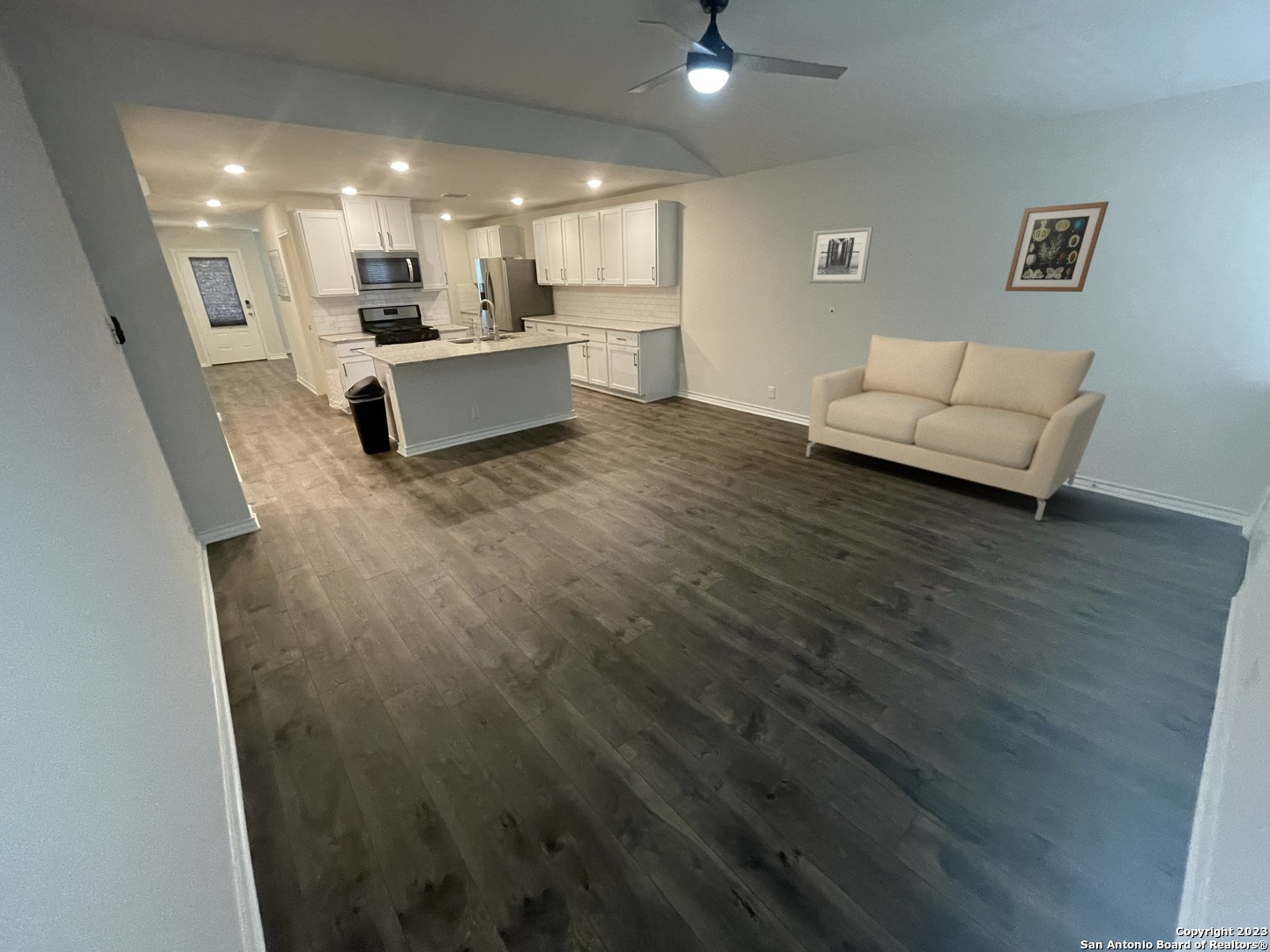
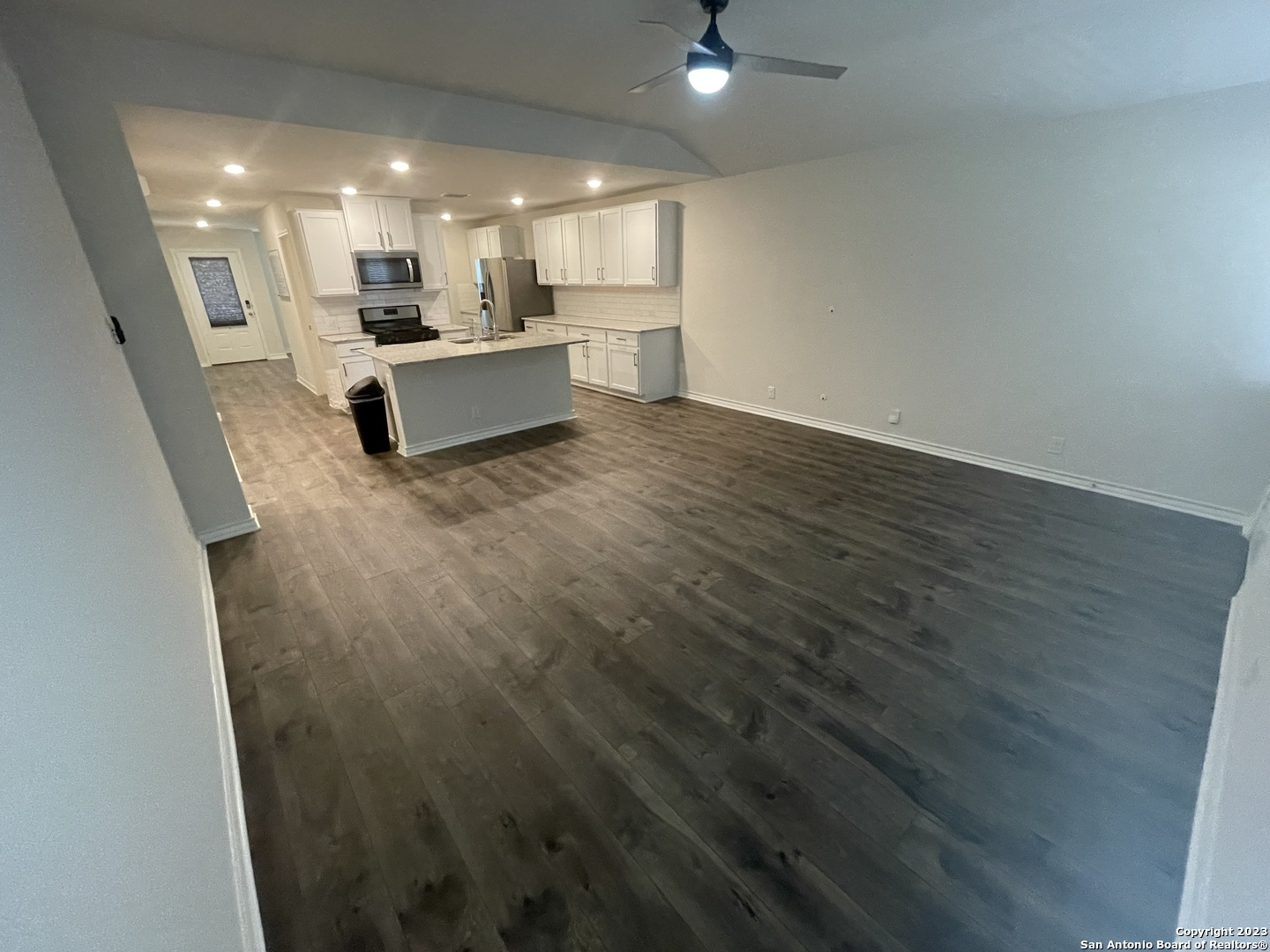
- wall art [1005,201,1109,293]
- wall art [808,226,874,284]
- sofa [805,333,1107,521]
